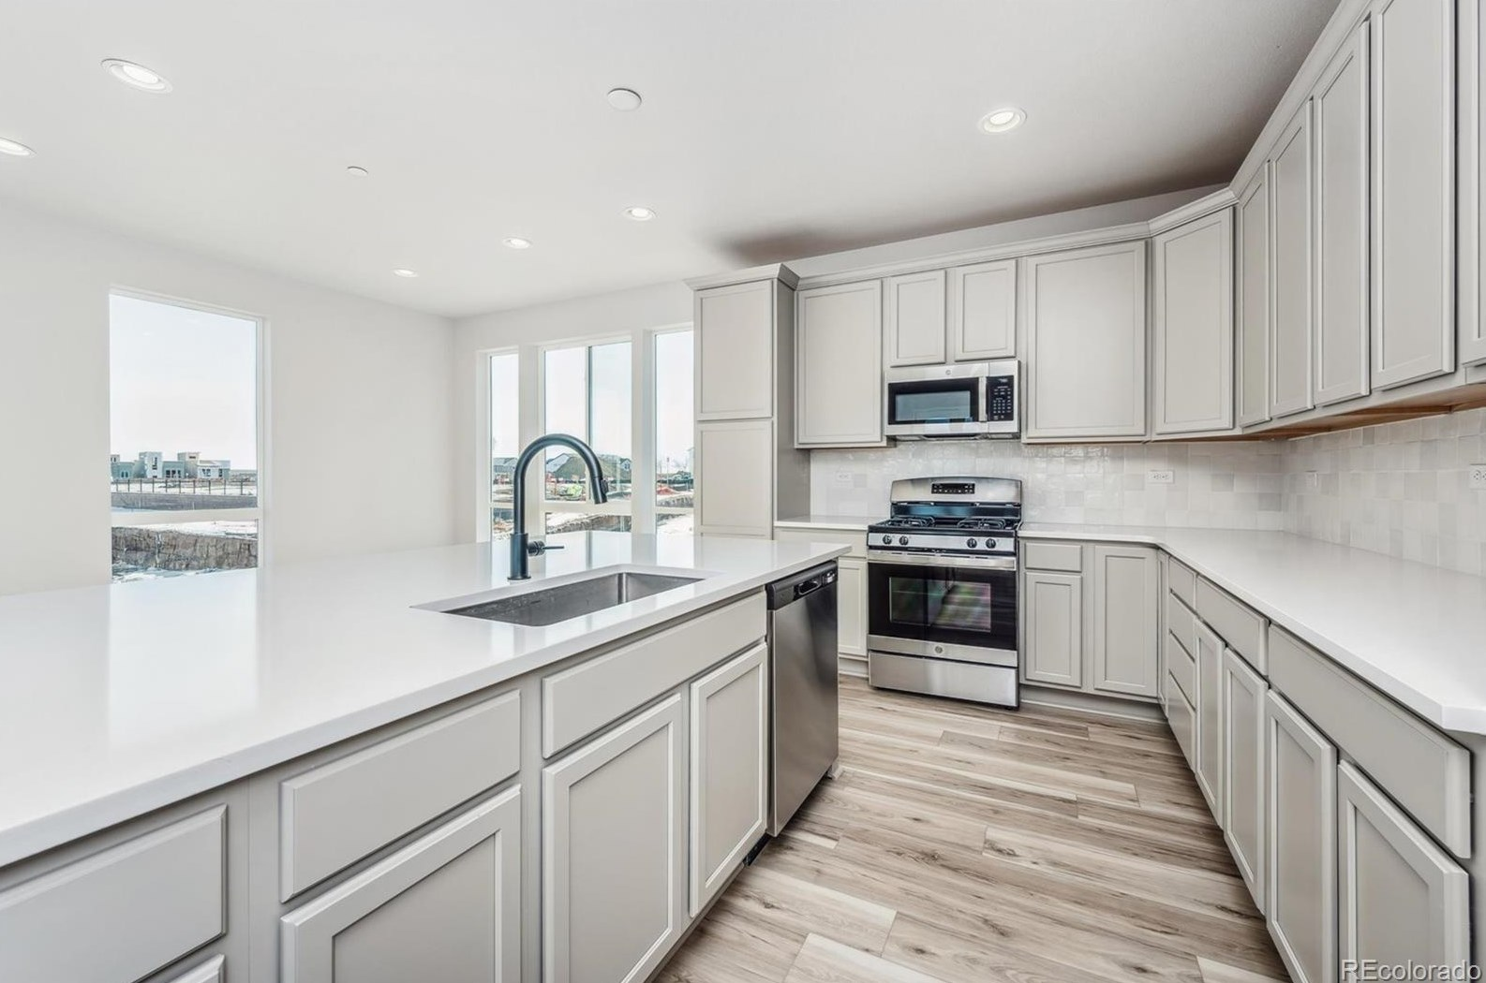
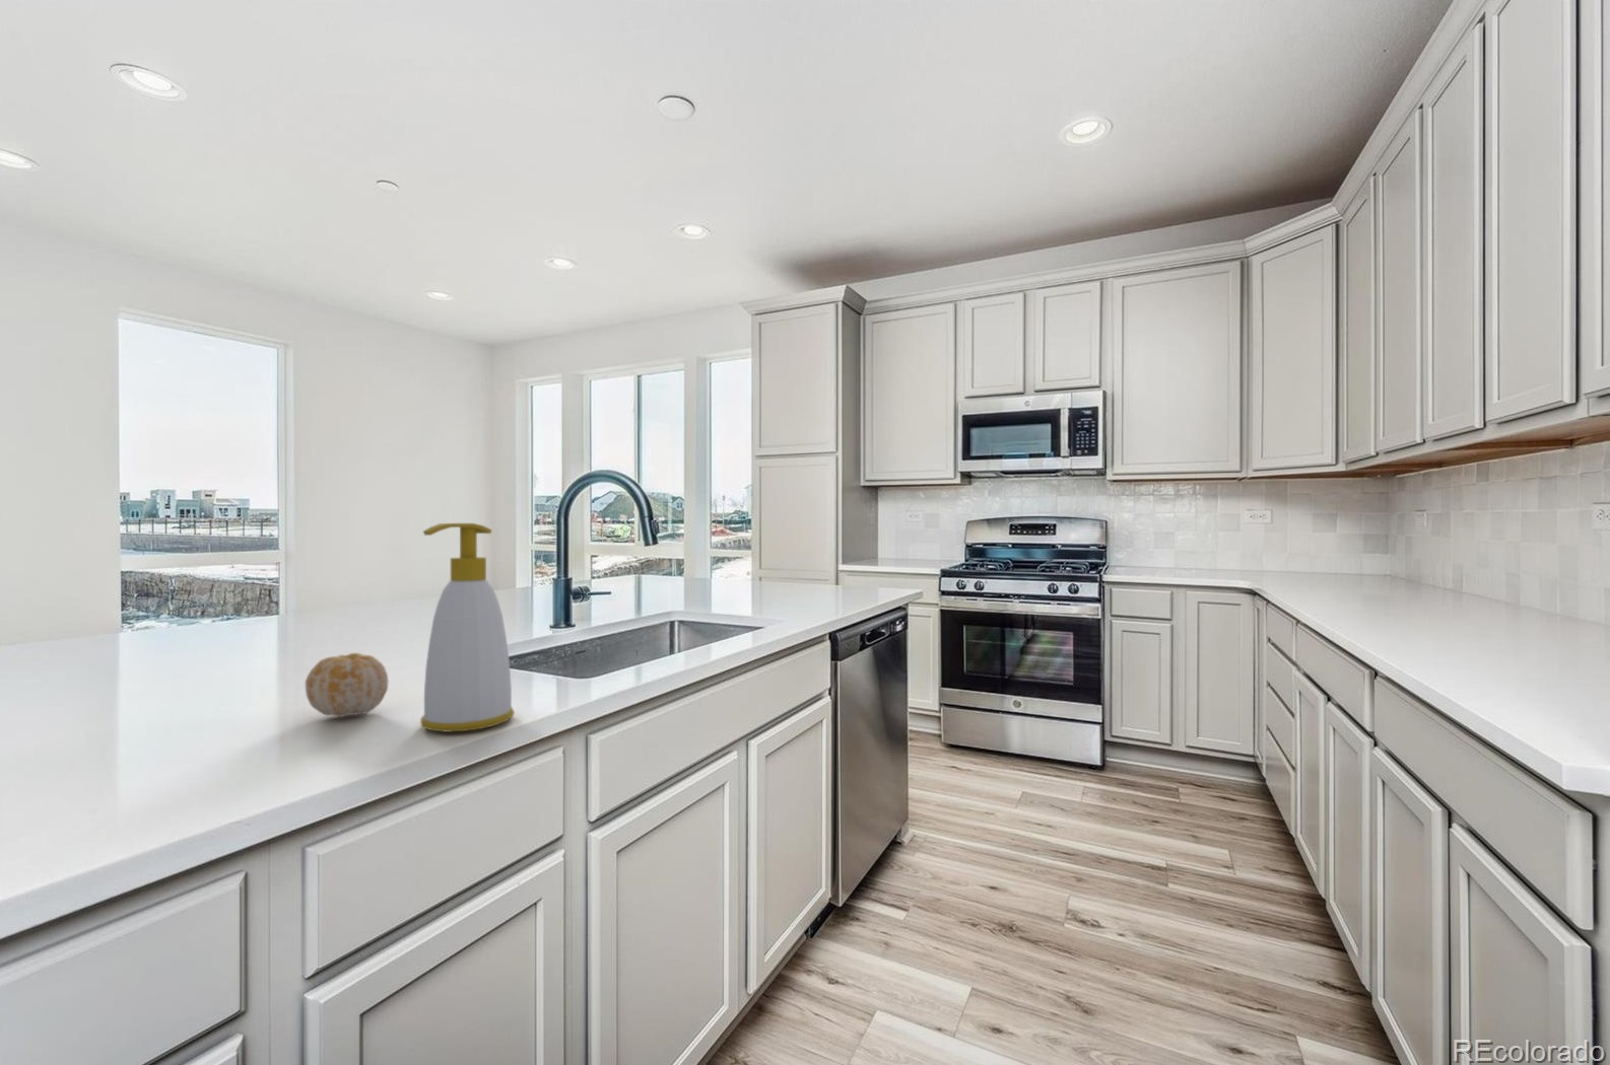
+ soap bottle [420,522,516,733]
+ fruit [304,653,389,718]
